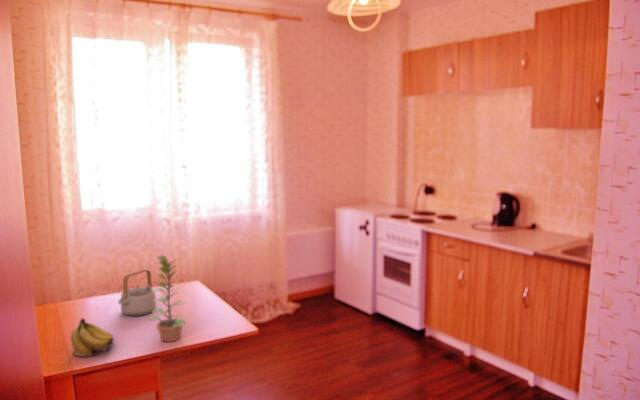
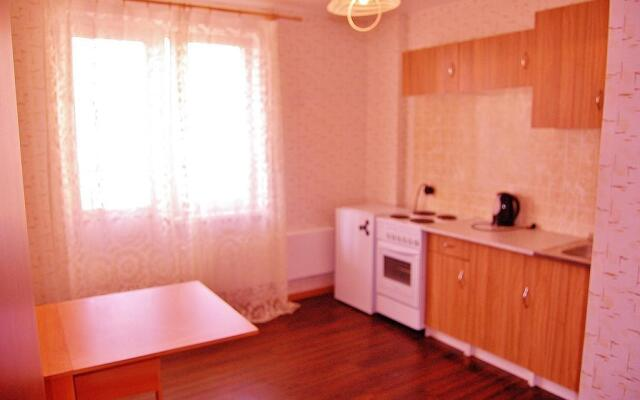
- teapot [117,268,157,317]
- plant [149,254,189,343]
- fruit [70,317,116,357]
